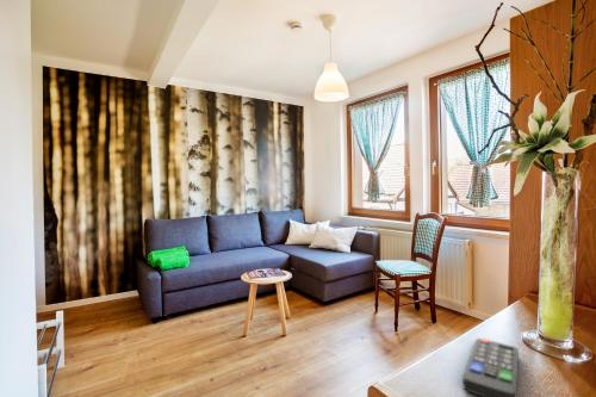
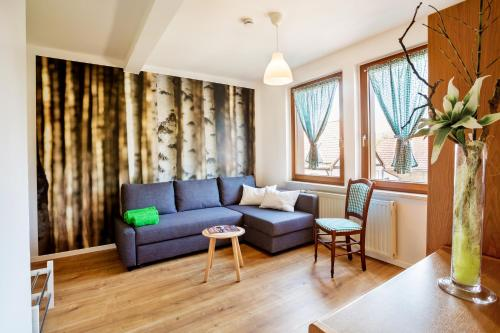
- remote control [461,337,520,397]
